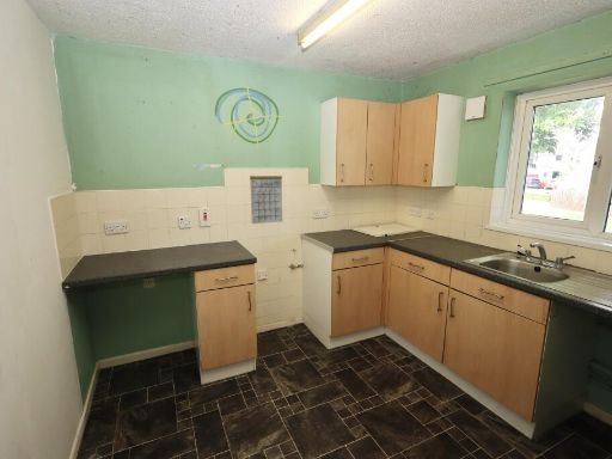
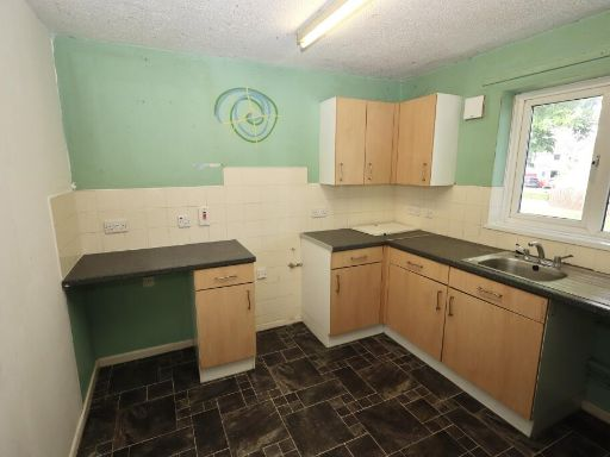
- calendar [249,165,283,225]
